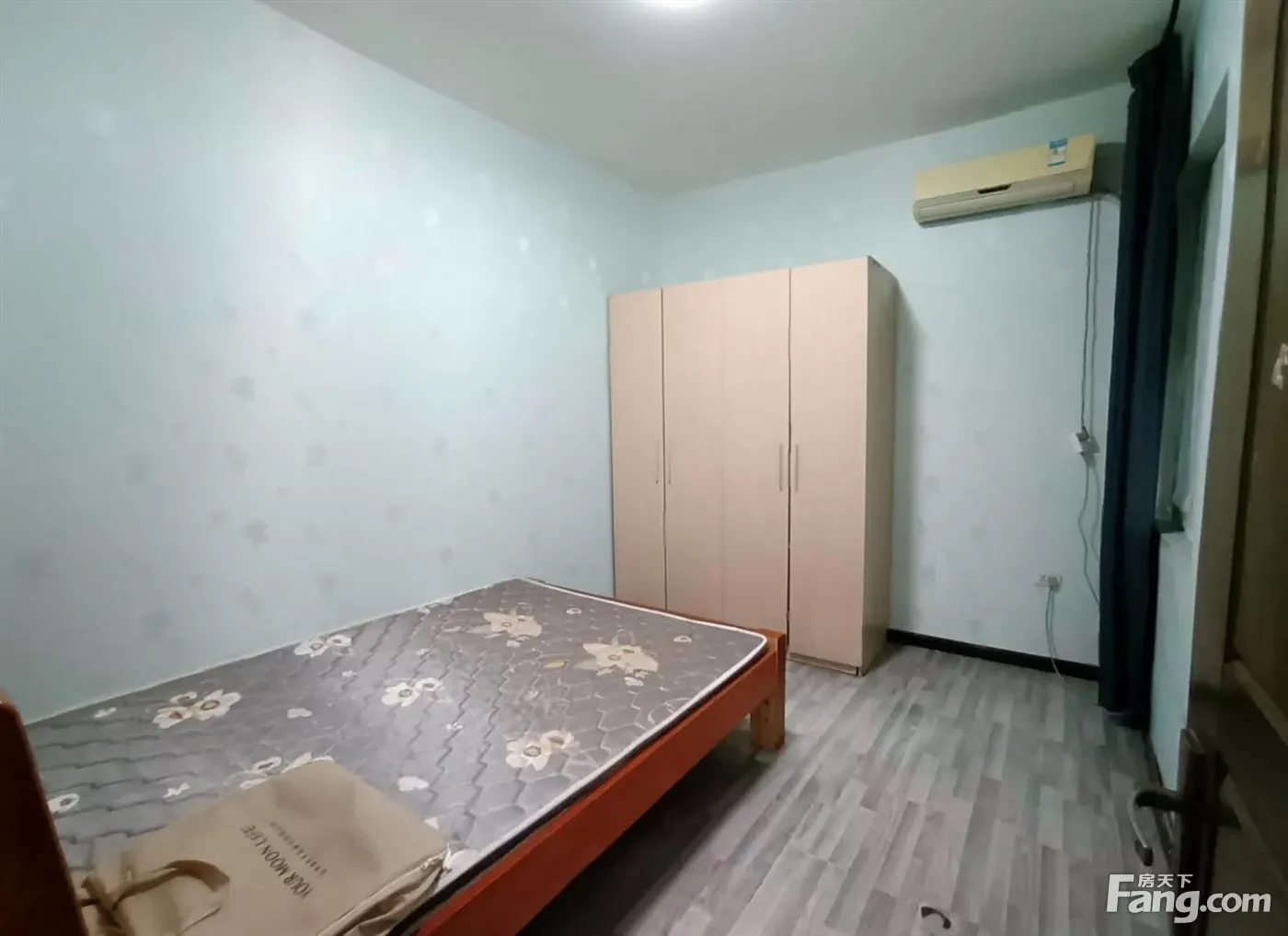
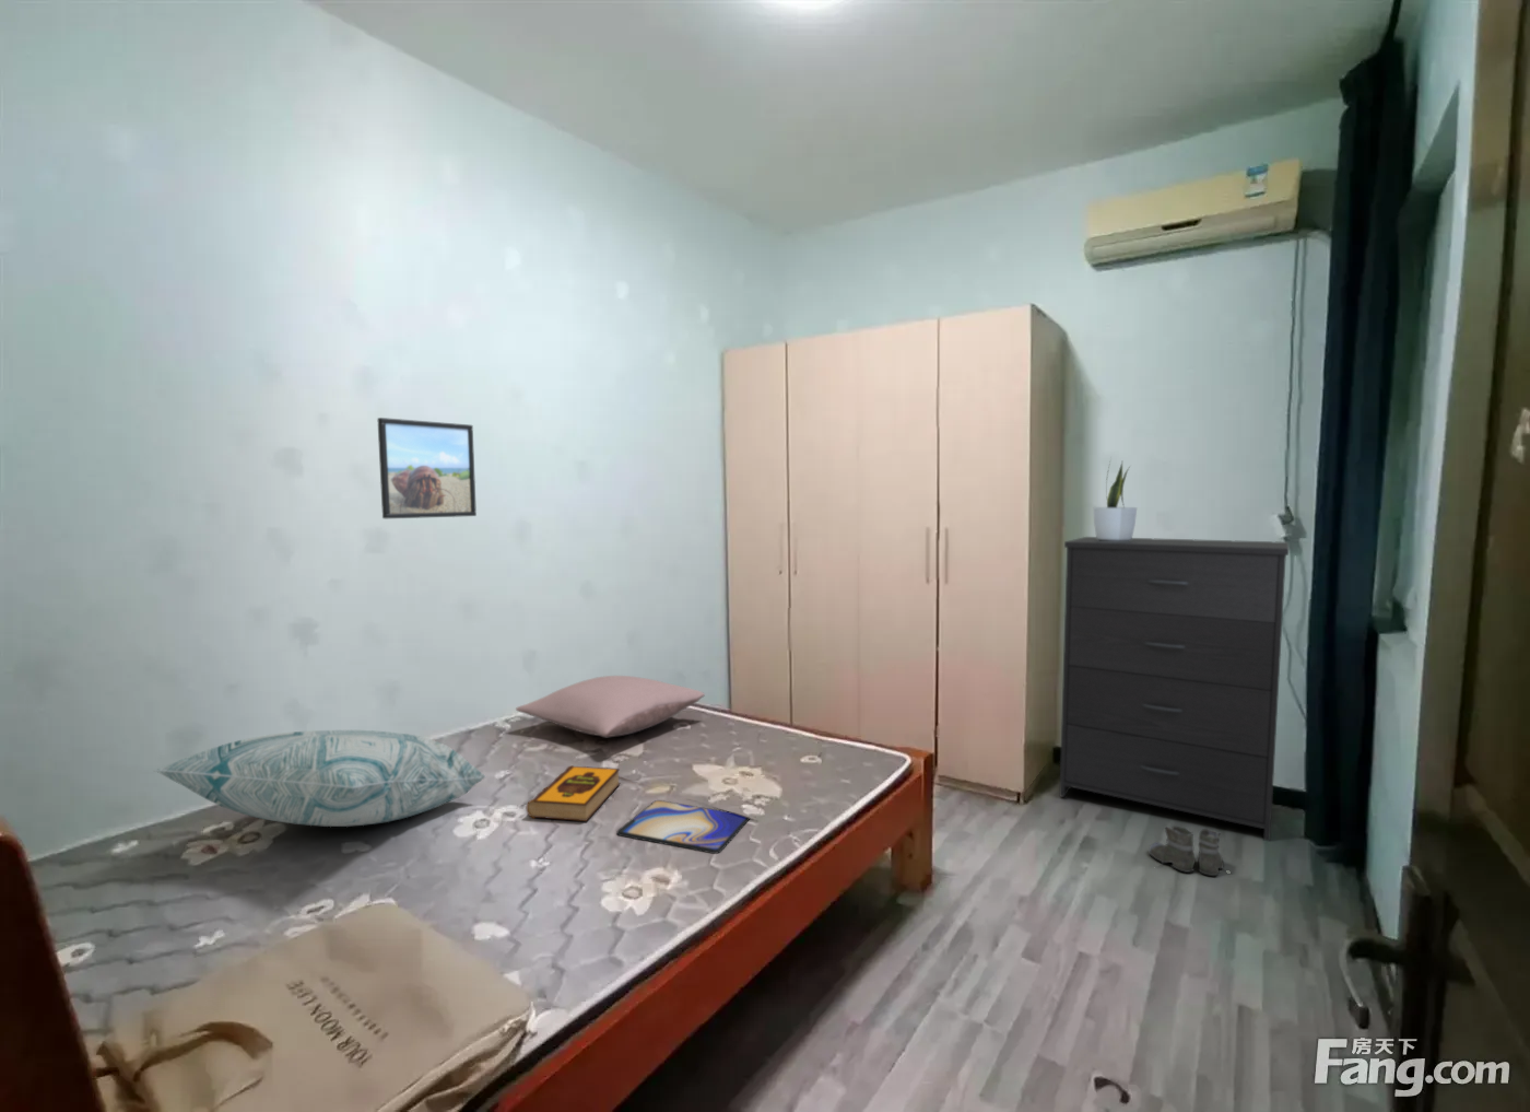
+ tablet [615,800,751,855]
+ boots [1148,824,1235,877]
+ potted plant [1093,457,1138,542]
+ dresser [1058,536,1290,844]
+ hardback book [526,764,621,822]
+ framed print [375,417,478,519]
+ decorative pillow [152,729,487,828]
+ pillow [514,675,706,738]
